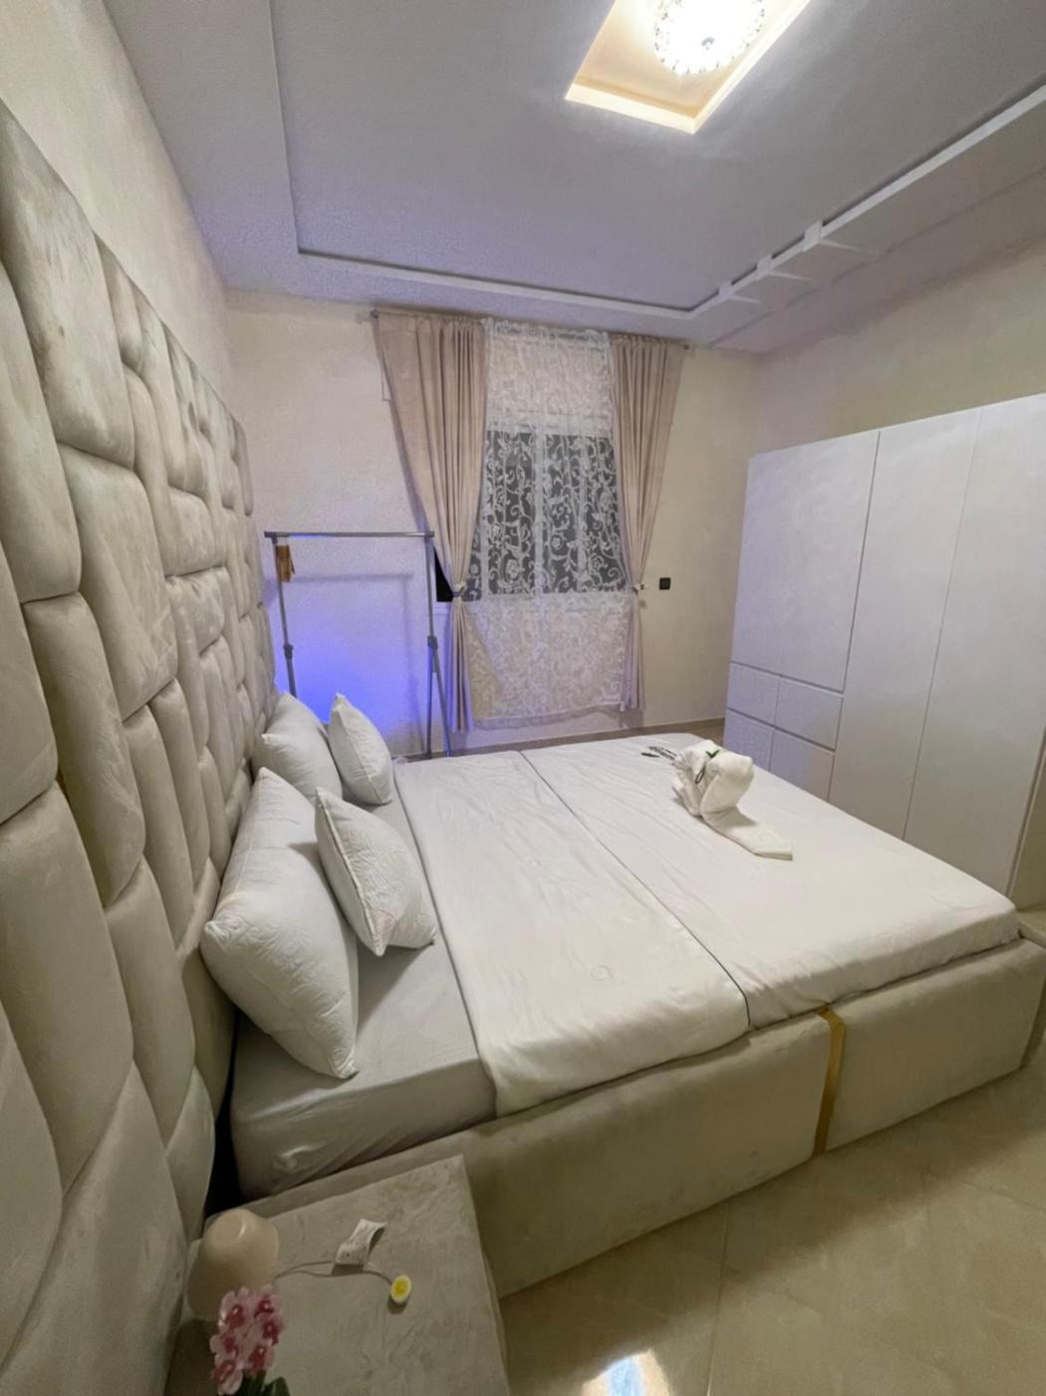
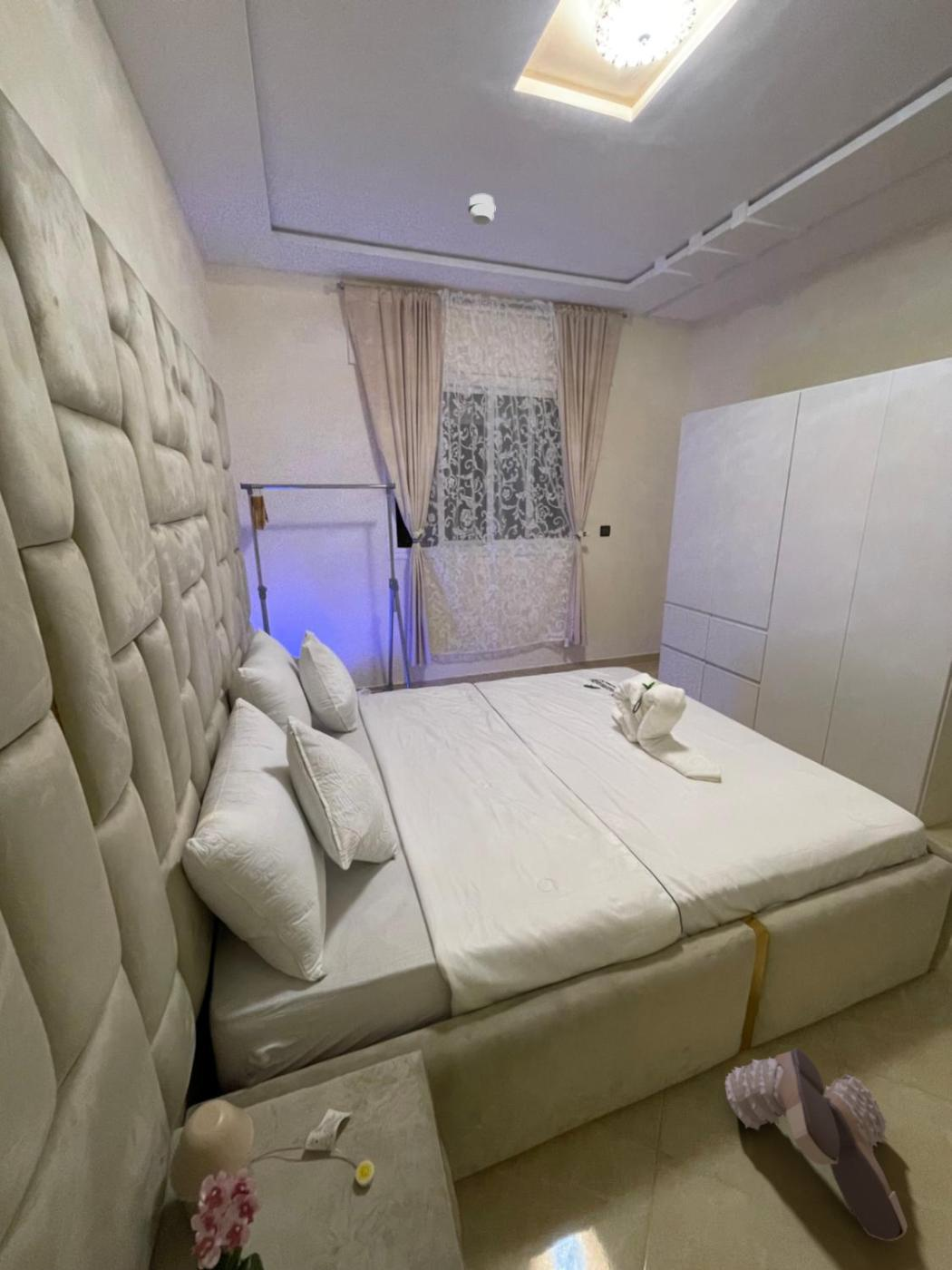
+ boots [724,1047,908,1242]
+ smoke detector [467,193,496,226]
